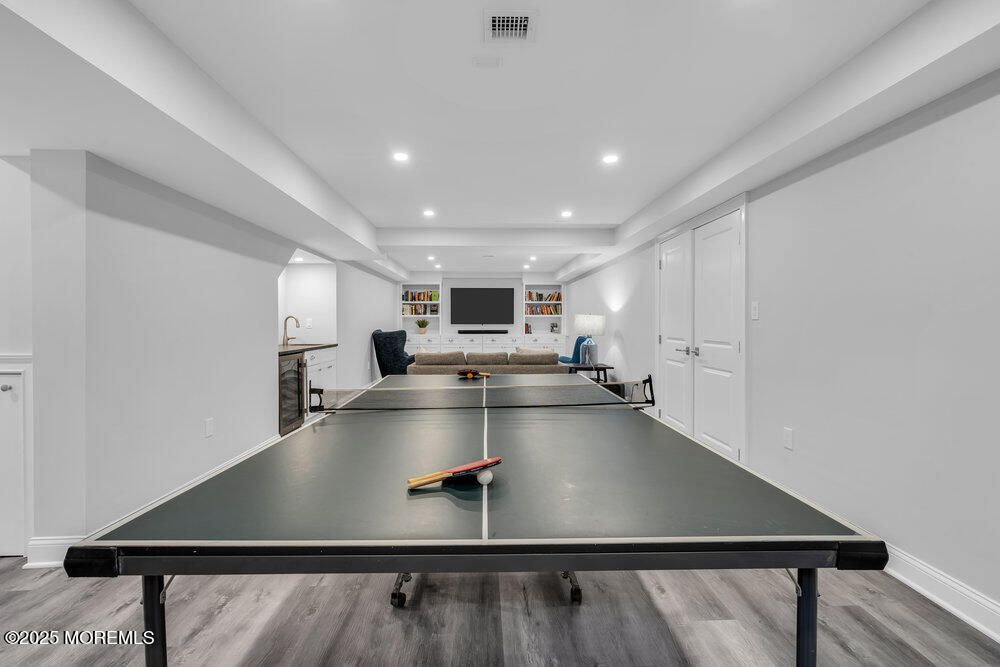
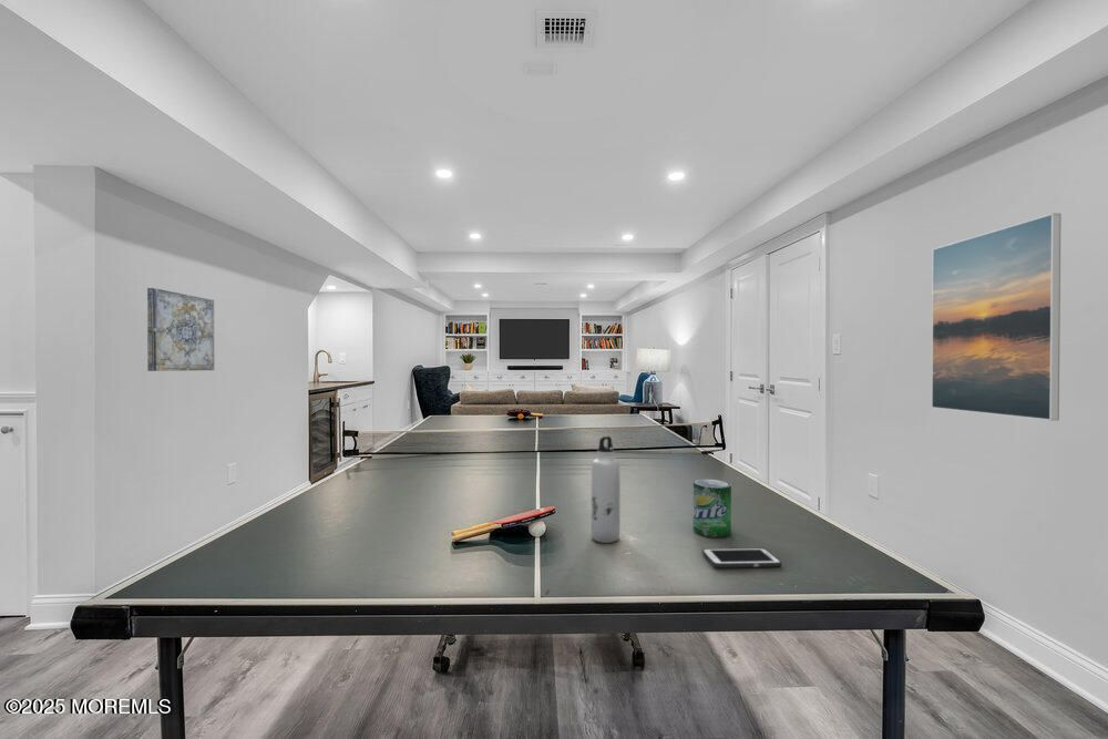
+ beverage can [693,478,732,538]
+ cell phone [701,547,782,568]
+ water bottle [591,435,622,544]
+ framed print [931,213,1061,422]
+ wall art [146,287,215,372]
